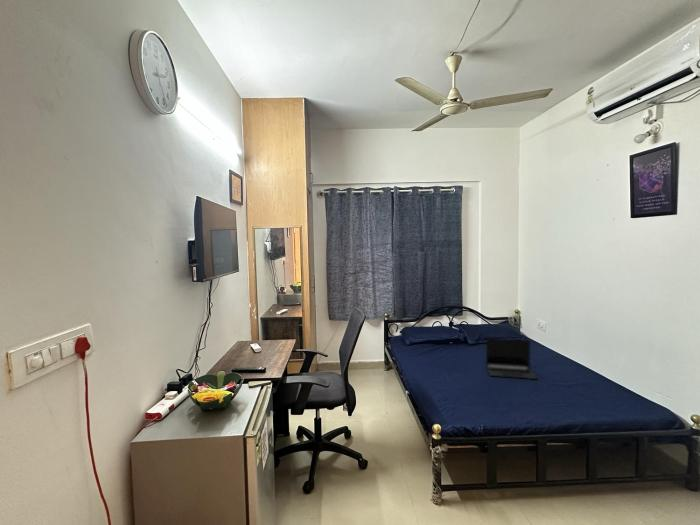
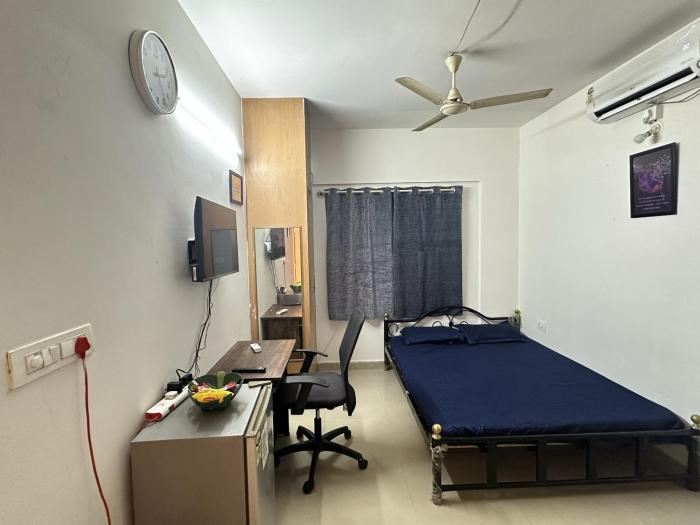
- laptop [485,337,538,380]
